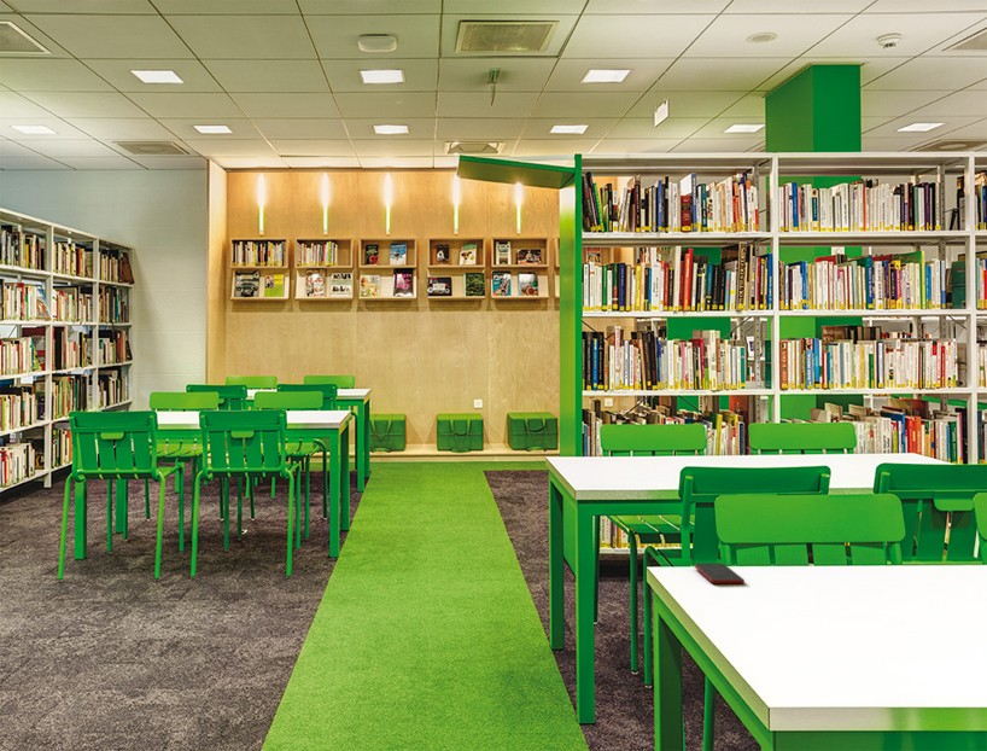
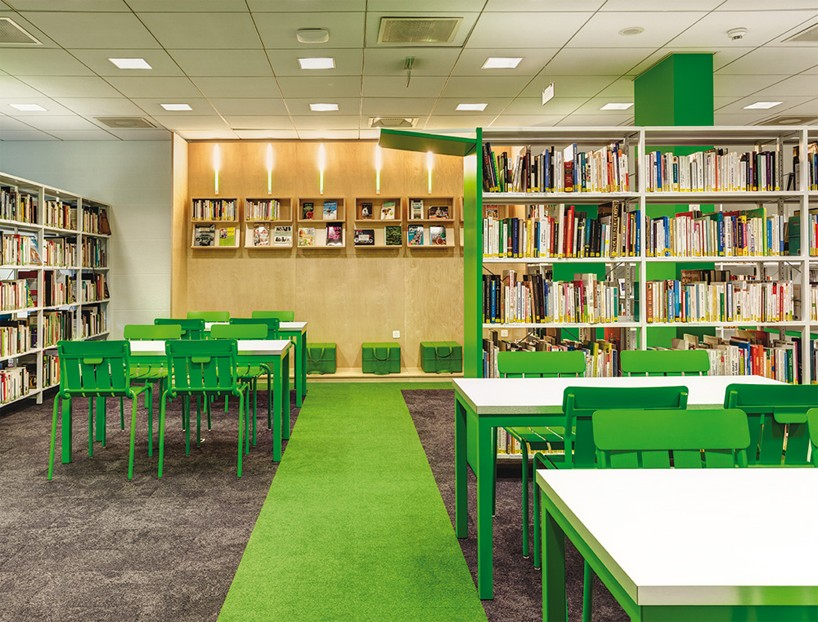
- smartphone [694,563,746,584]
